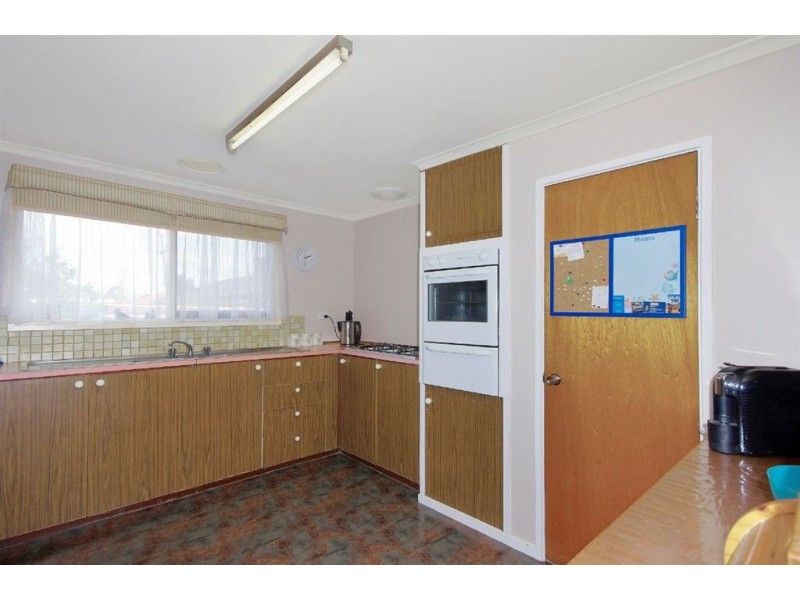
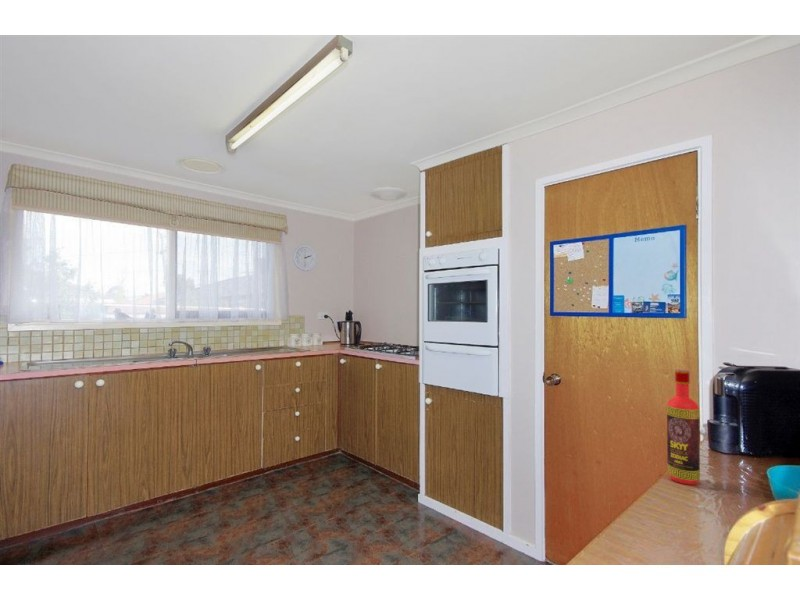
+ bottle [666,369,701,486]
